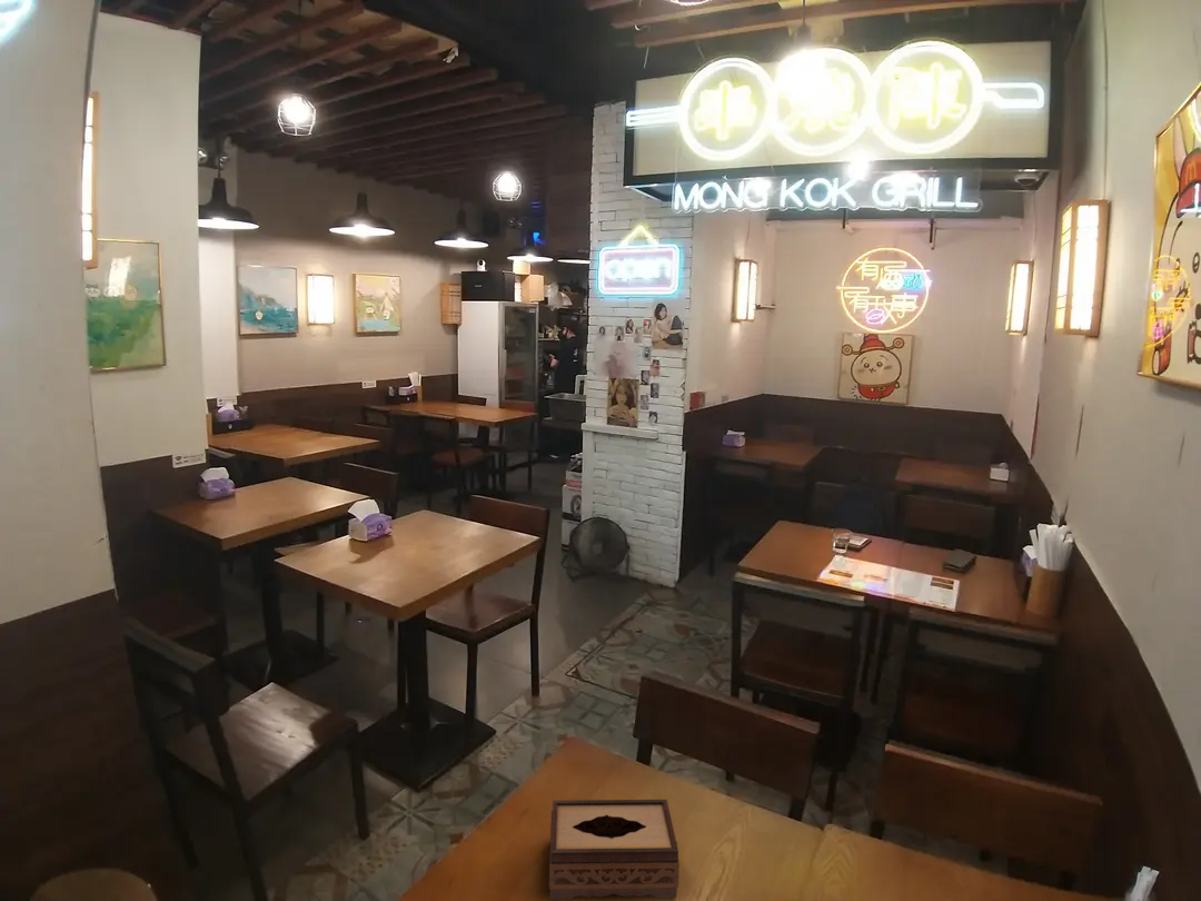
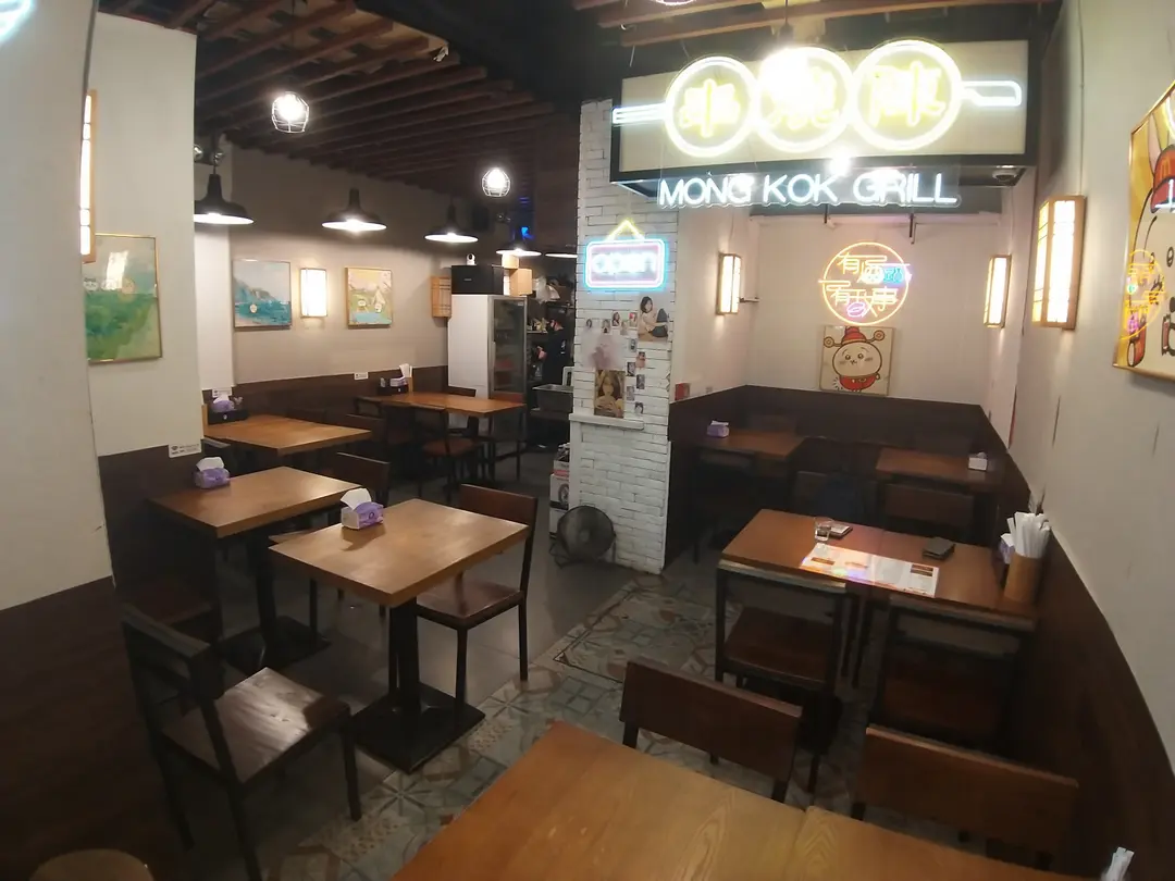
- tissue box [548,799,681,900]
